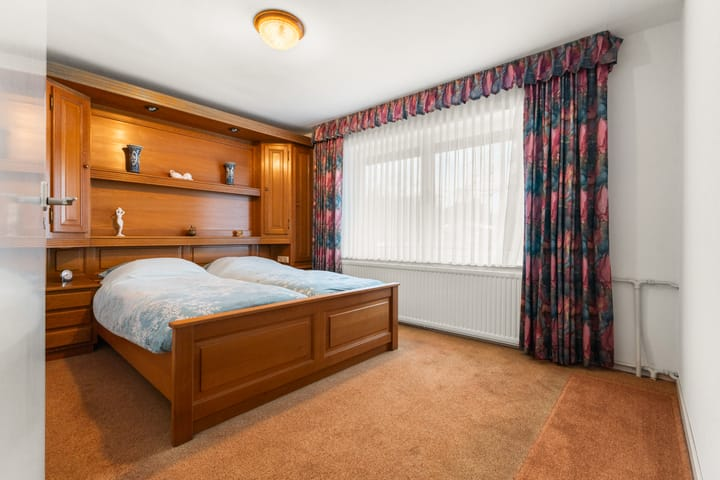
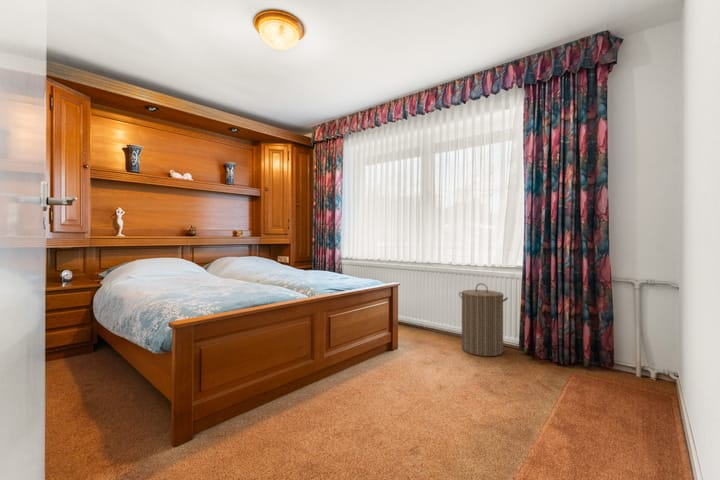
+ laundry hamper [458,282,509,357]
